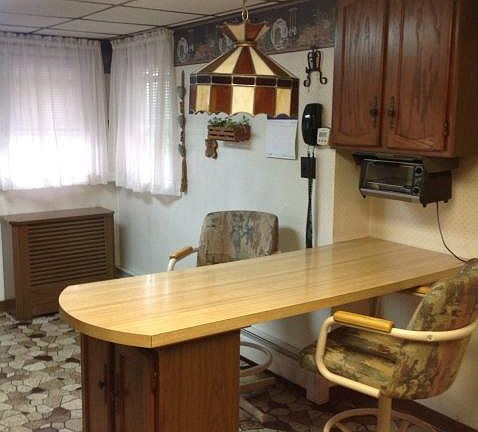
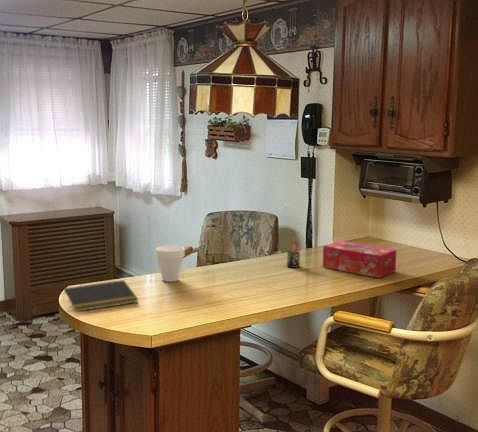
+ cup [155,244,186,283]
+ tissue box [322,240,398,279]
+ pen holder [283,238,301,269]
+ notepad [62,279,139,313]
